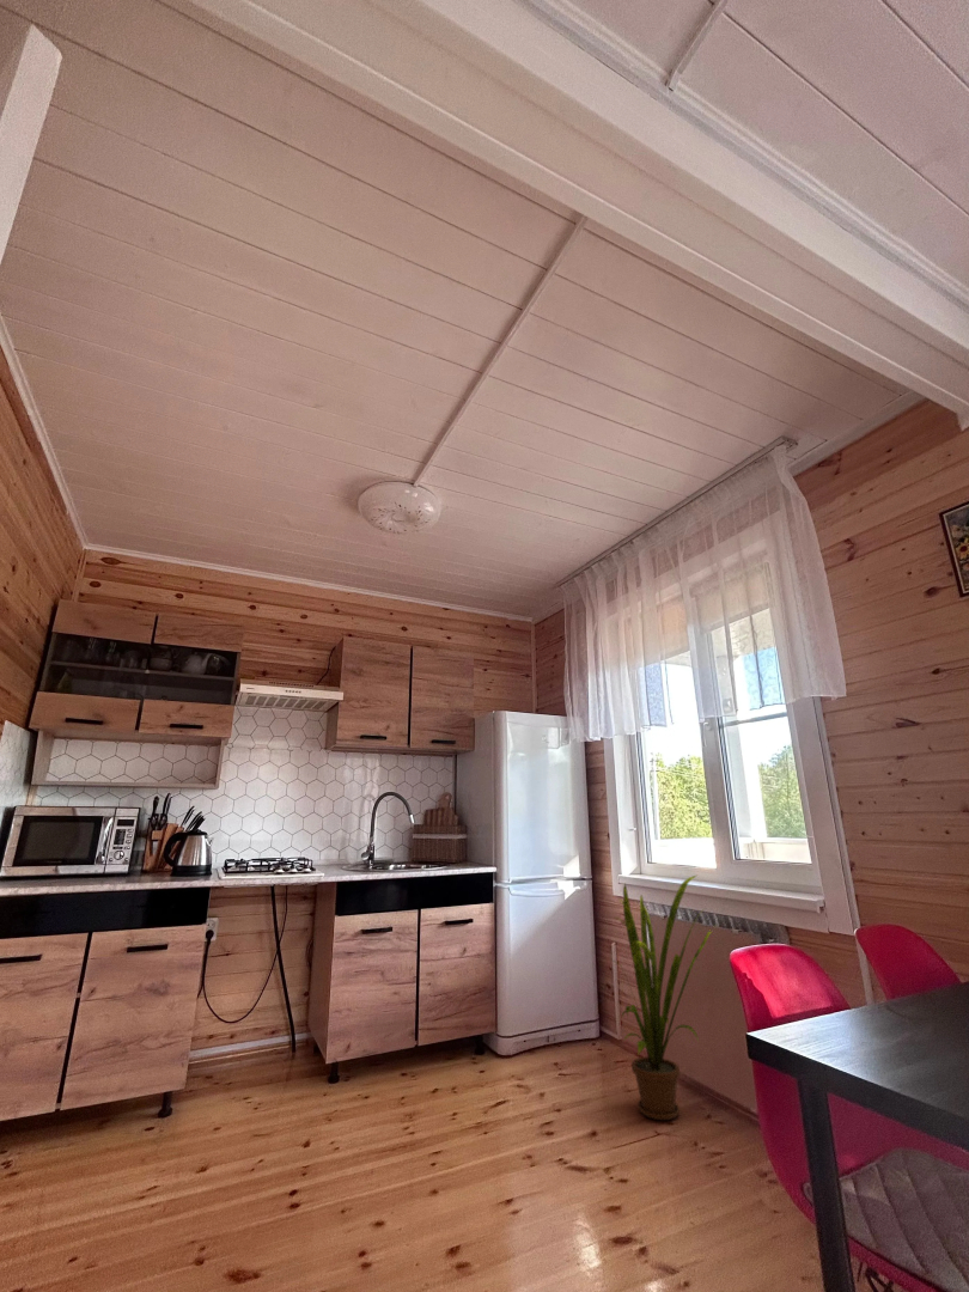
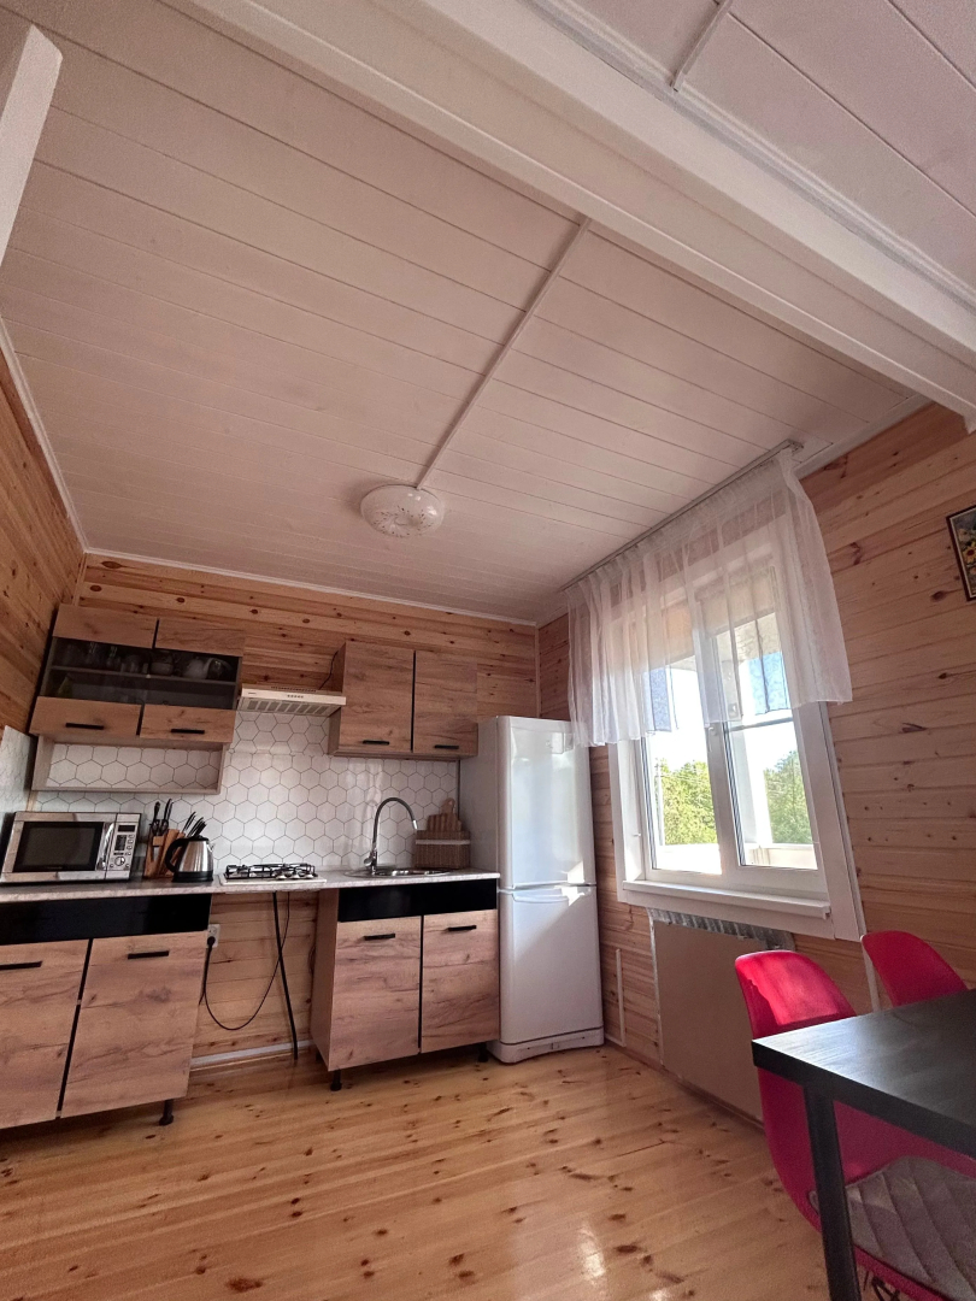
- house plant [611,874,718,1121]
